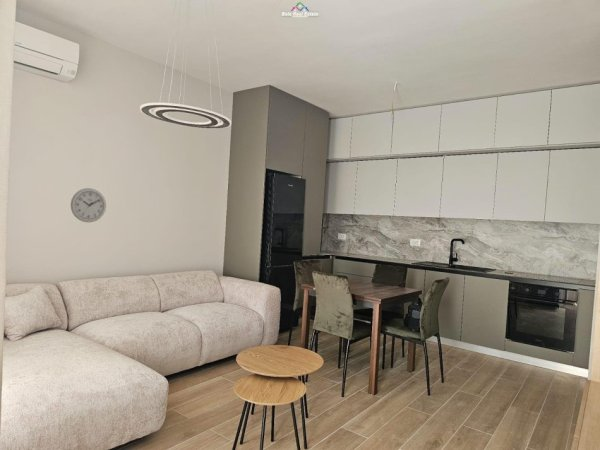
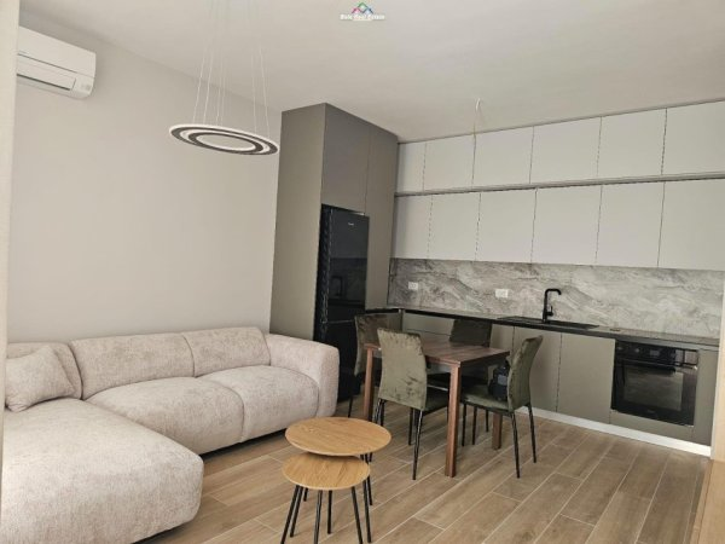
- wall clock [70,187,107,223]
